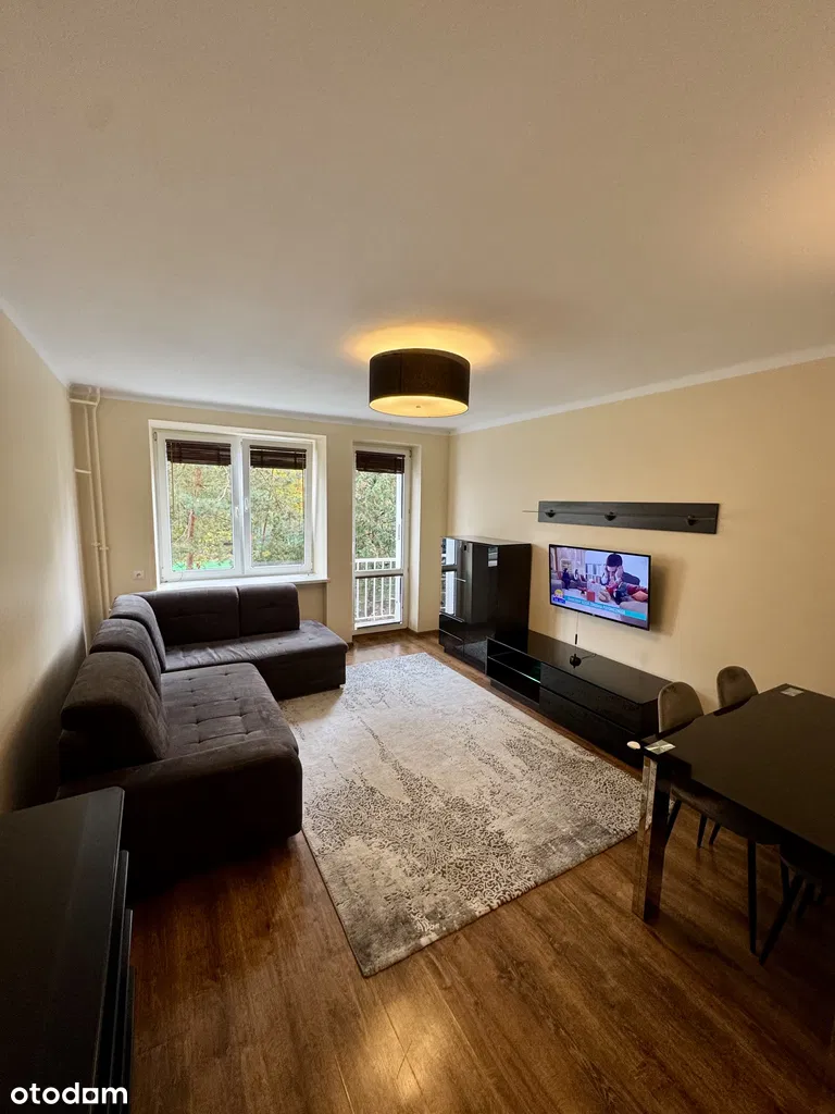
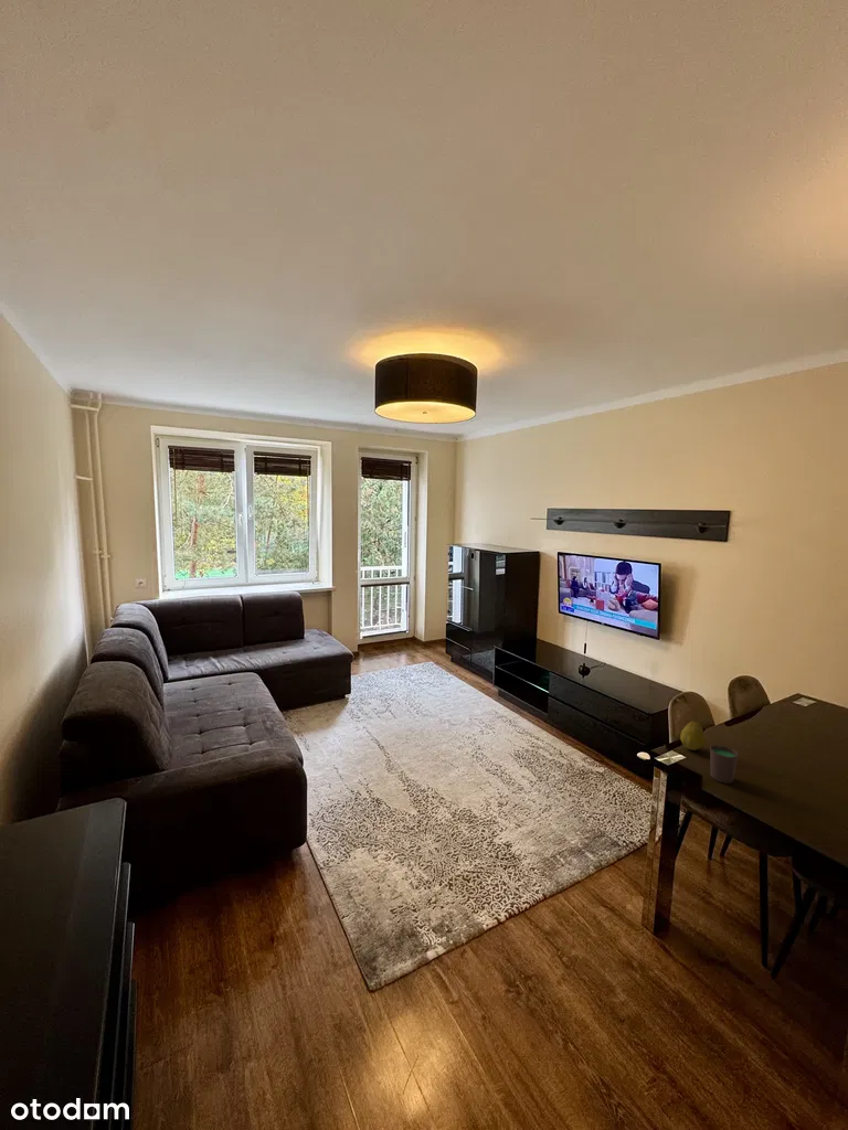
+ fruit [679,718,707,751]
+ cup [709,744,739,785]
